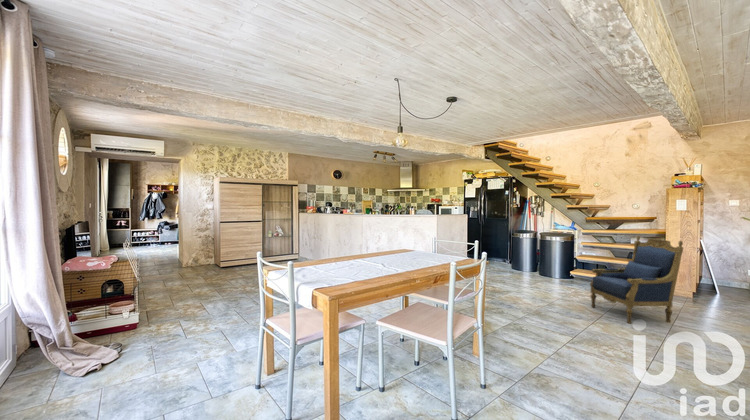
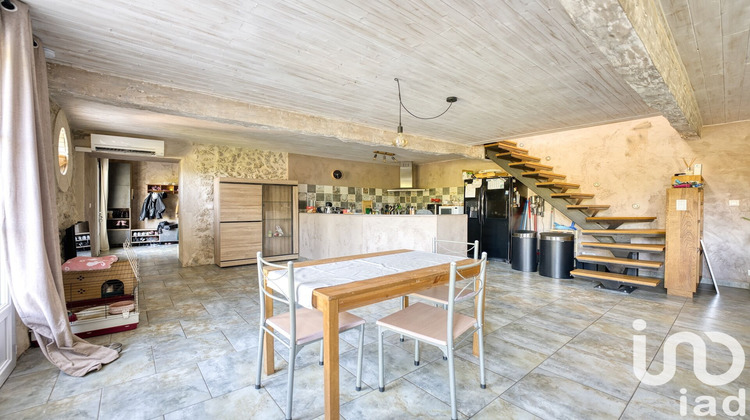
- armchair [589,234,684,325]
